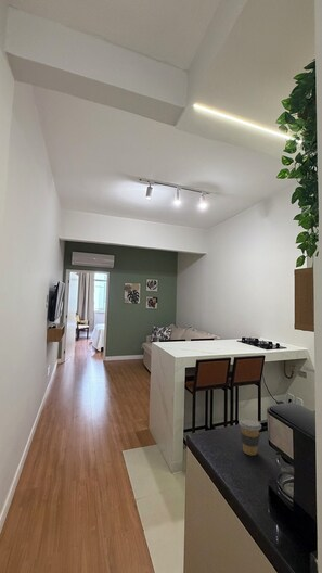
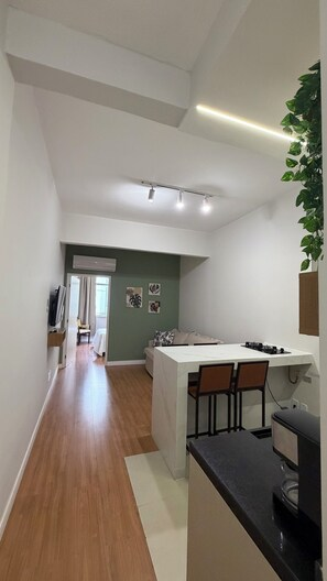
- coffee cup [237,417,262,457]
